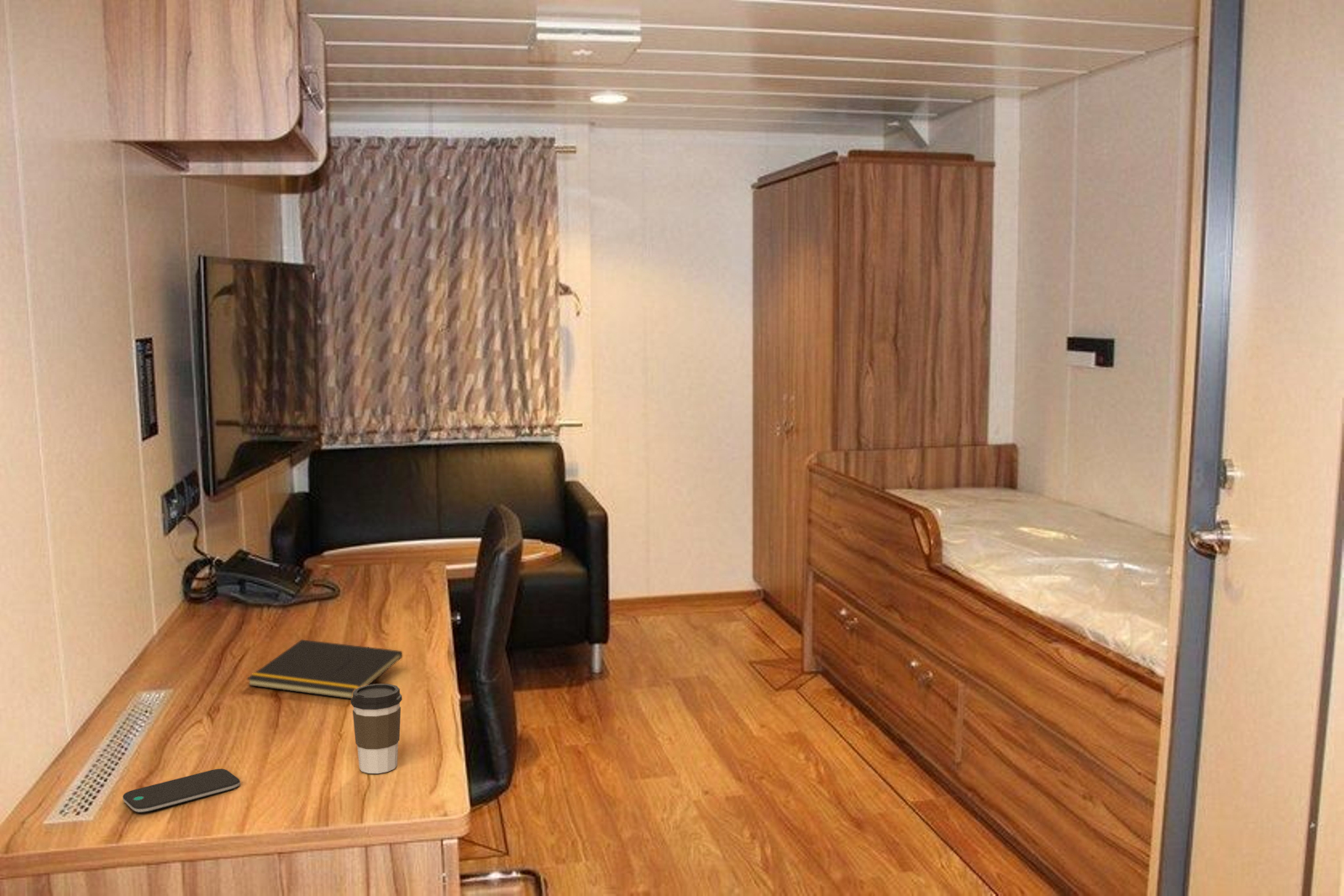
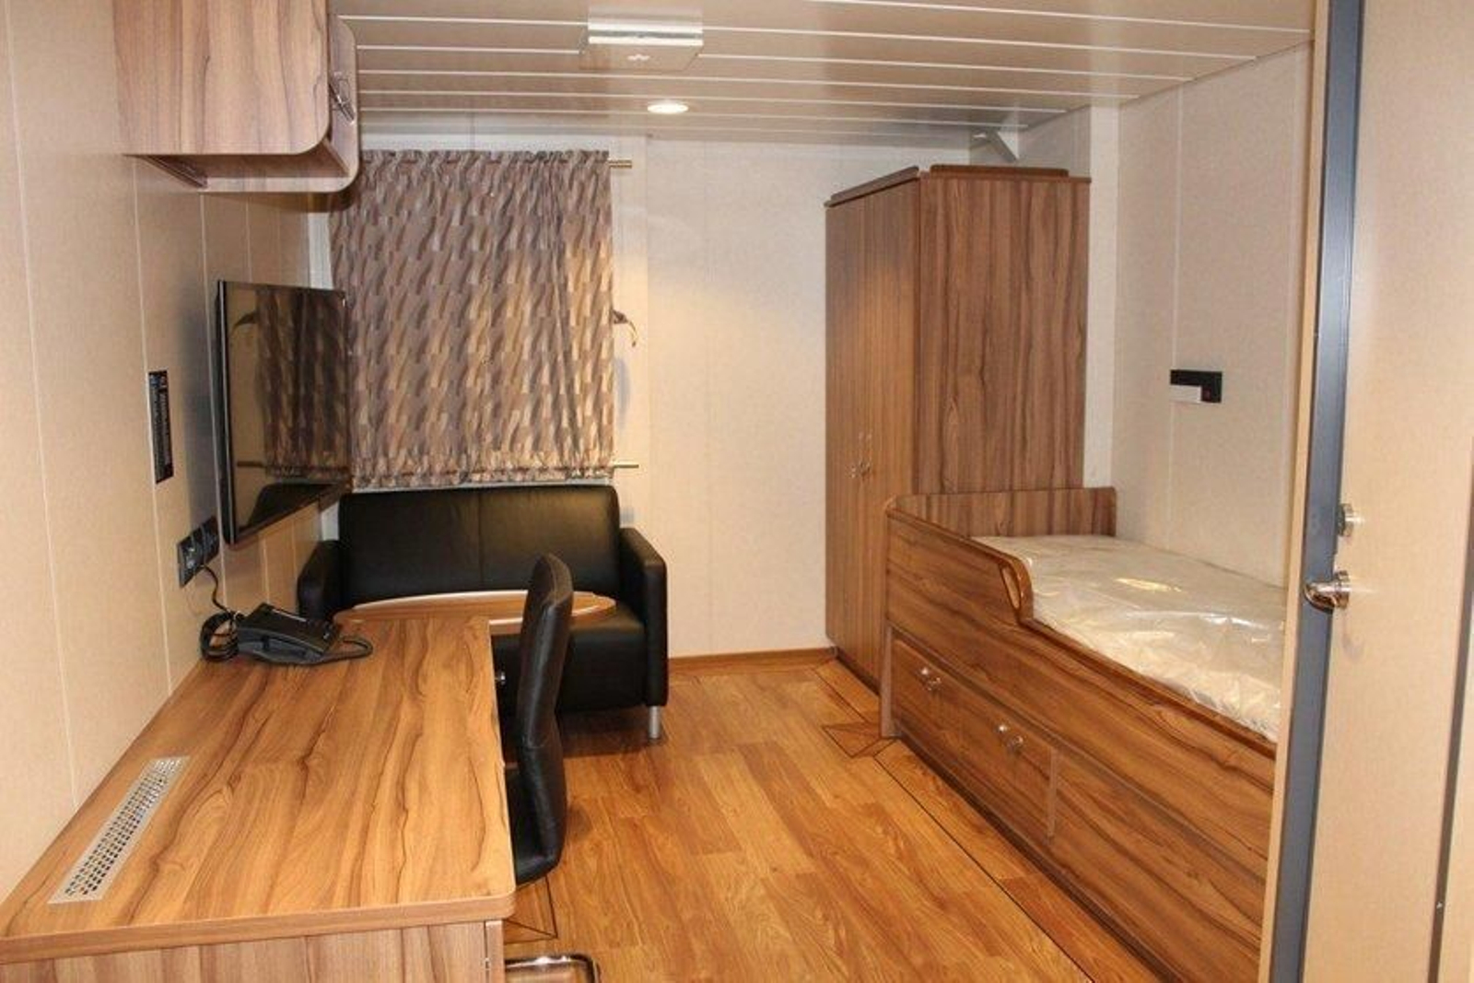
- smartphone [122,768,241,814]
- coffee cup [350,683,403,774]
- notepad [246,639,403,700]
